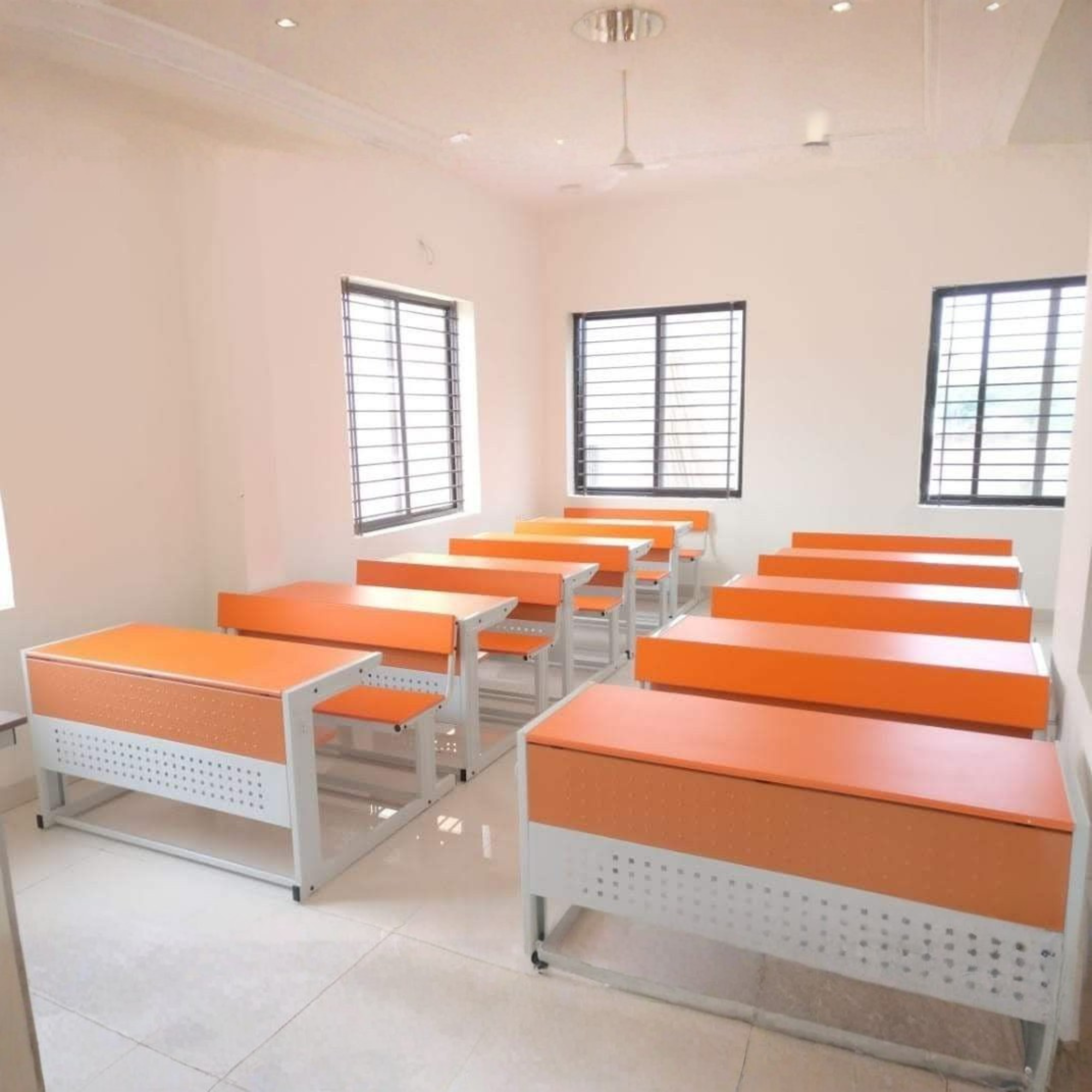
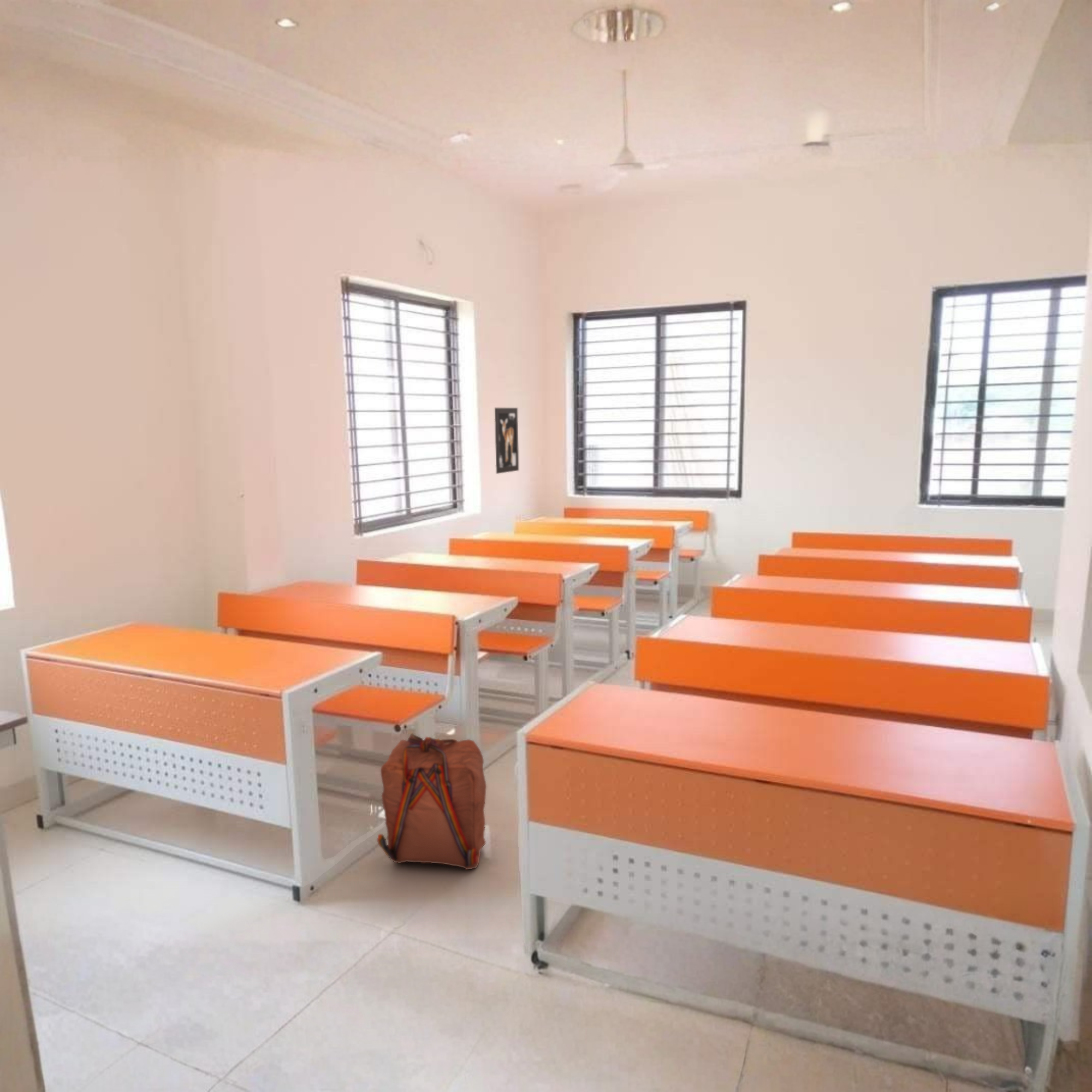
+ wall art [494,407,519,474]
+ backpack [377,733,487,870]
